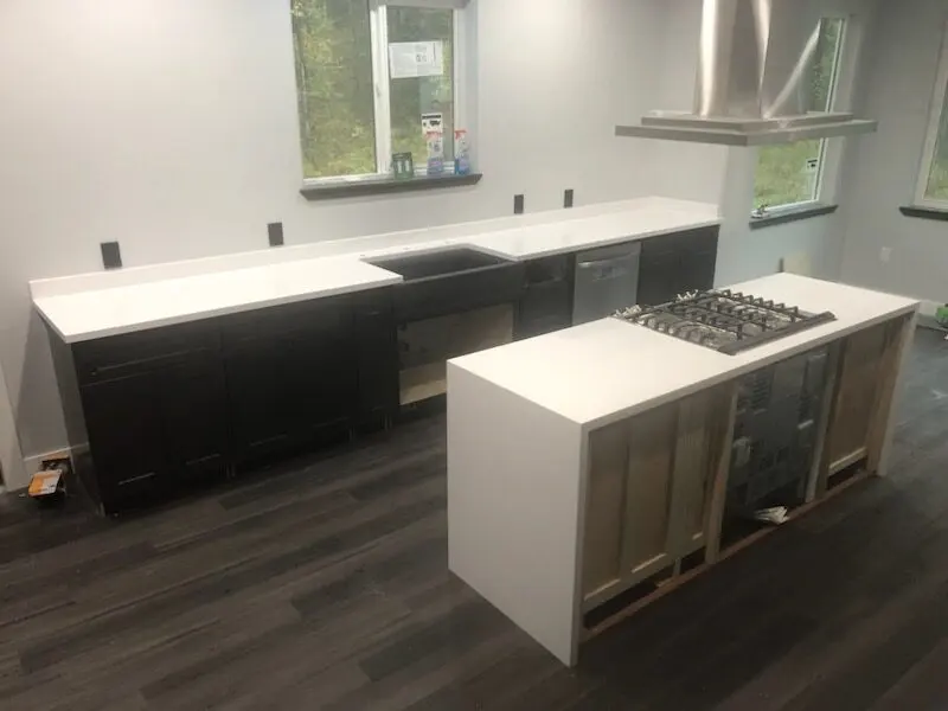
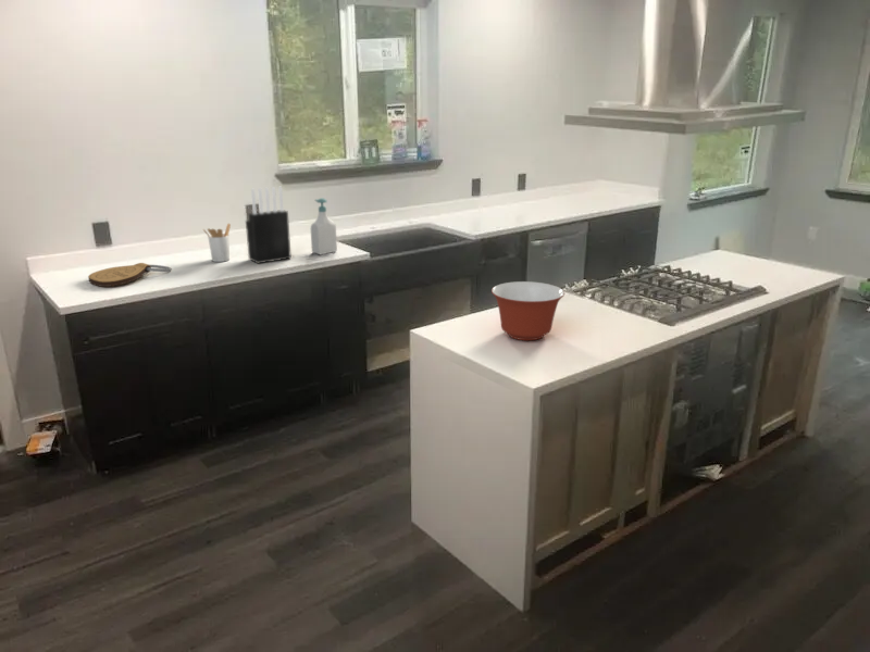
+ knife block [245,186,293,264]
+ key chain [87,262,172,288]
+ soap bottle [310,197,338,255]
+ mixing bowl [490,280,566,341]
+ utensil holder [202,223,232,263]
